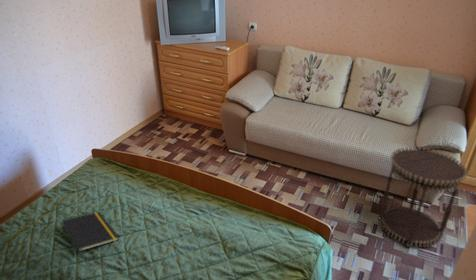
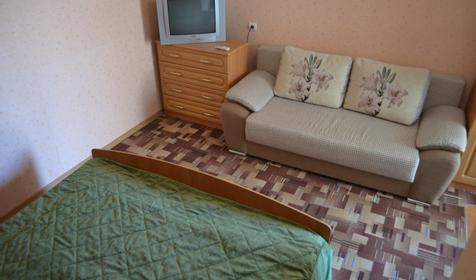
- notepad [61,211,119,259]
- side table [377,146,468,248]
